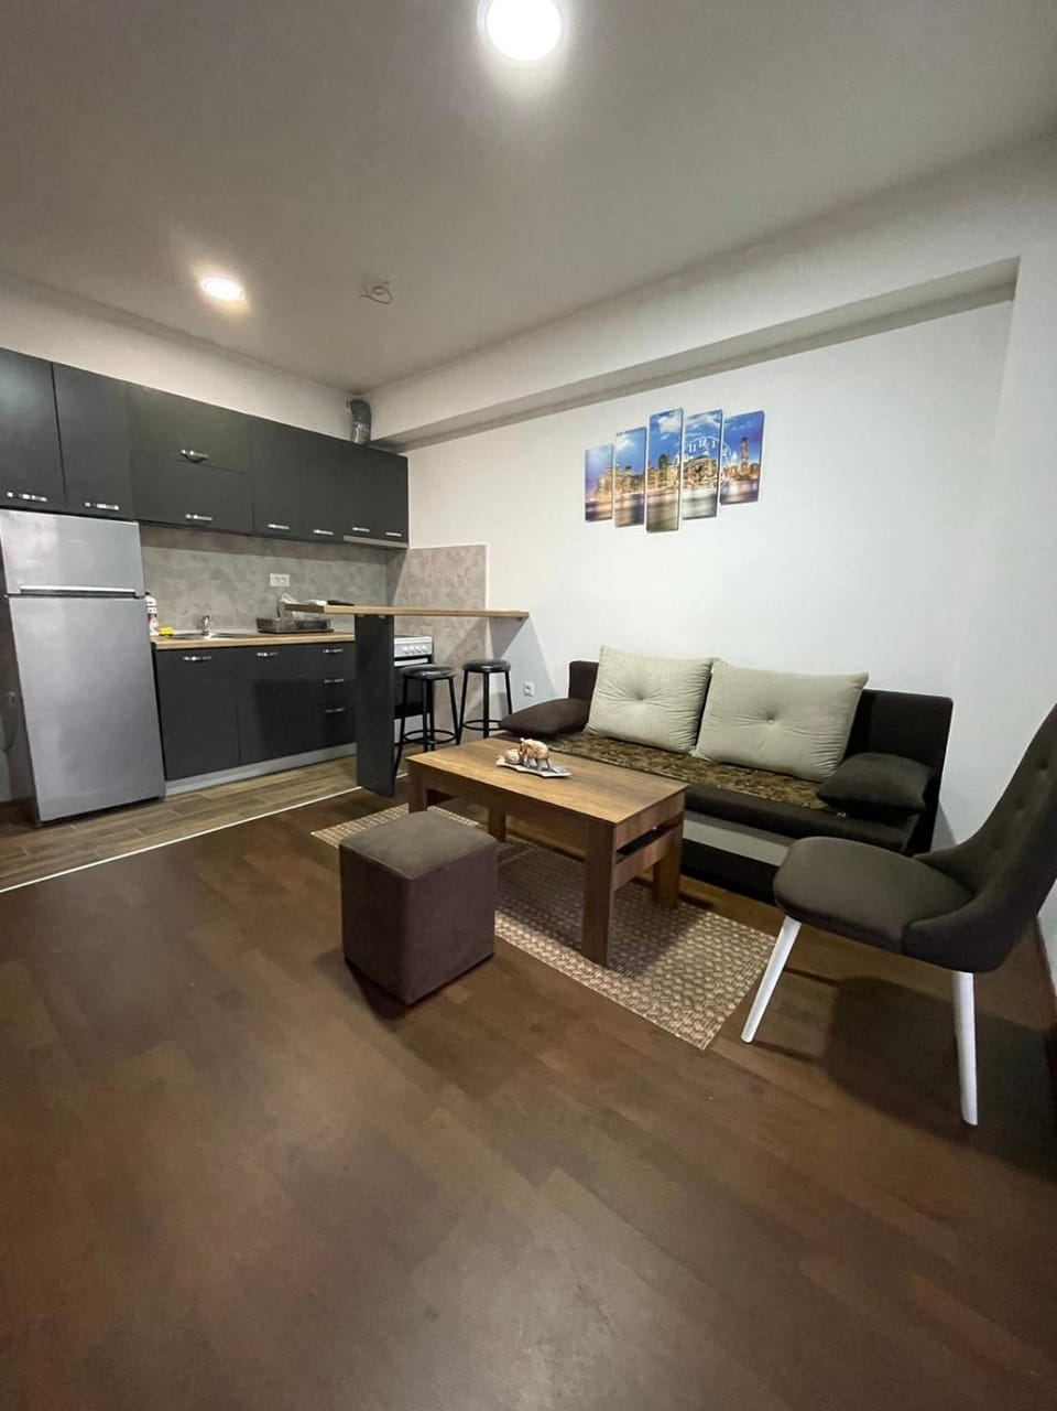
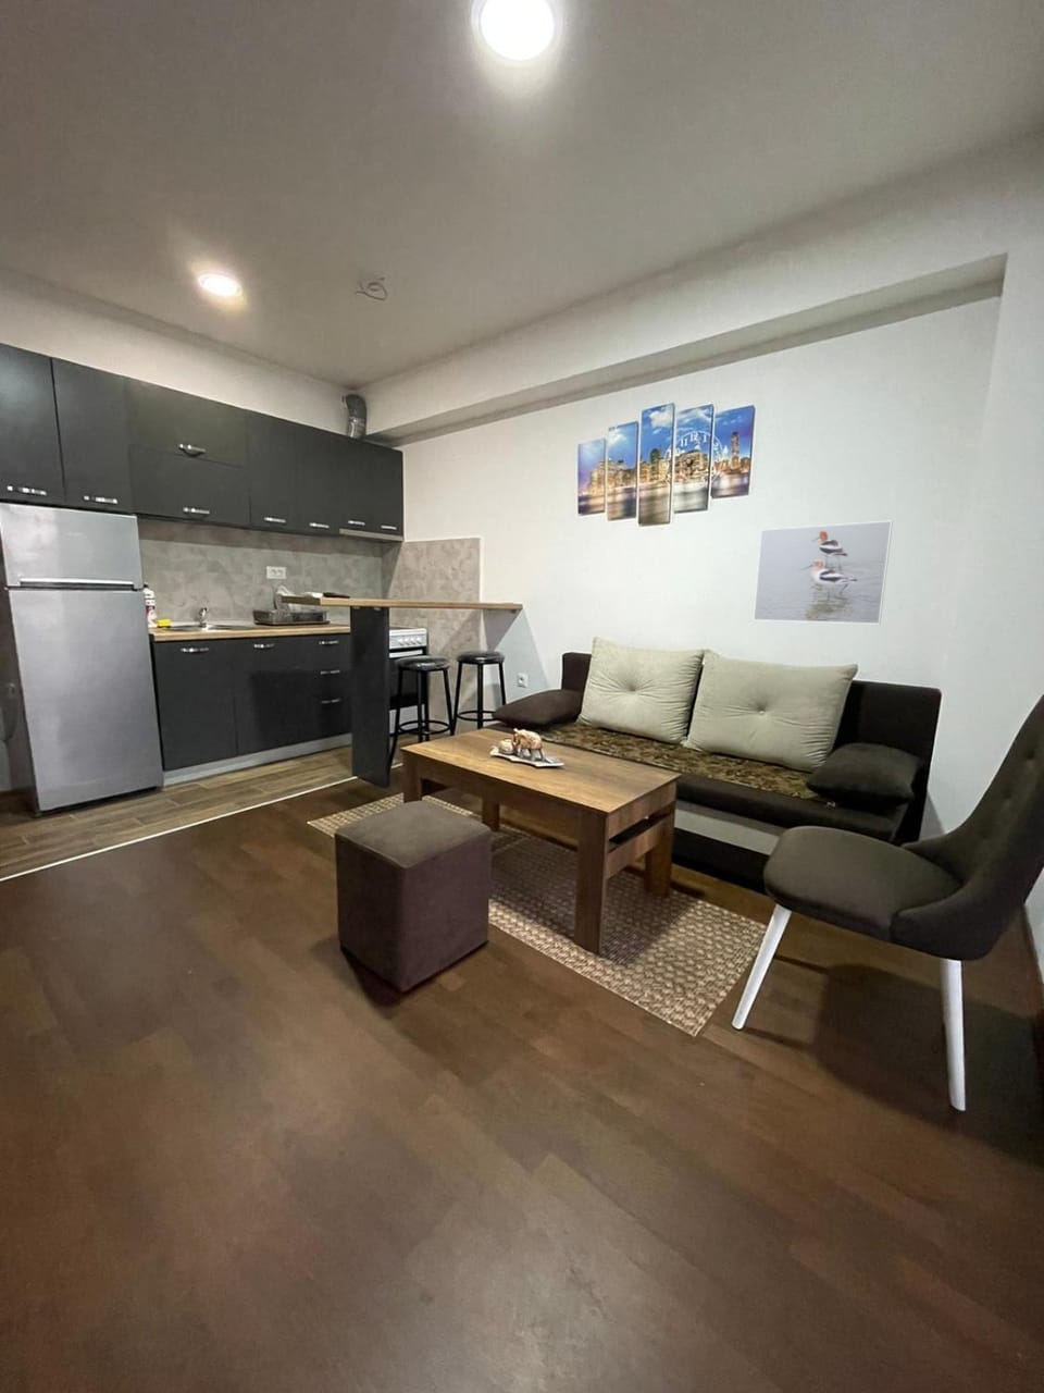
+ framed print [752,519,894,625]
